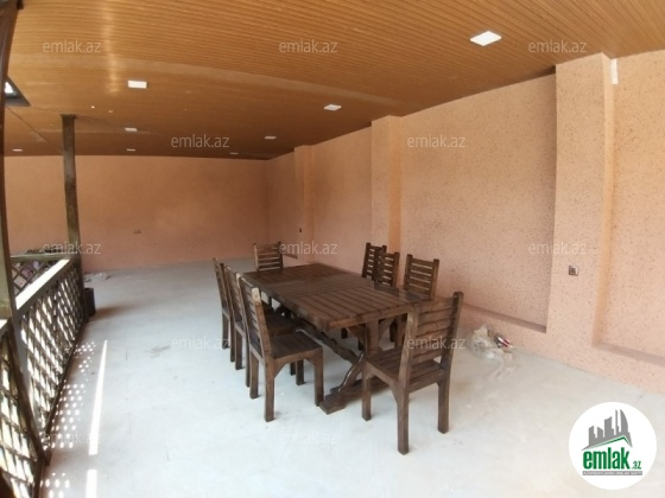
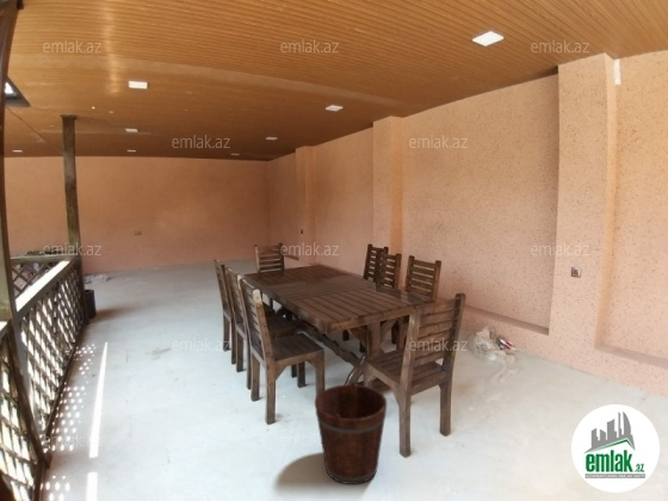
+ bucket [314,381,388,485]
